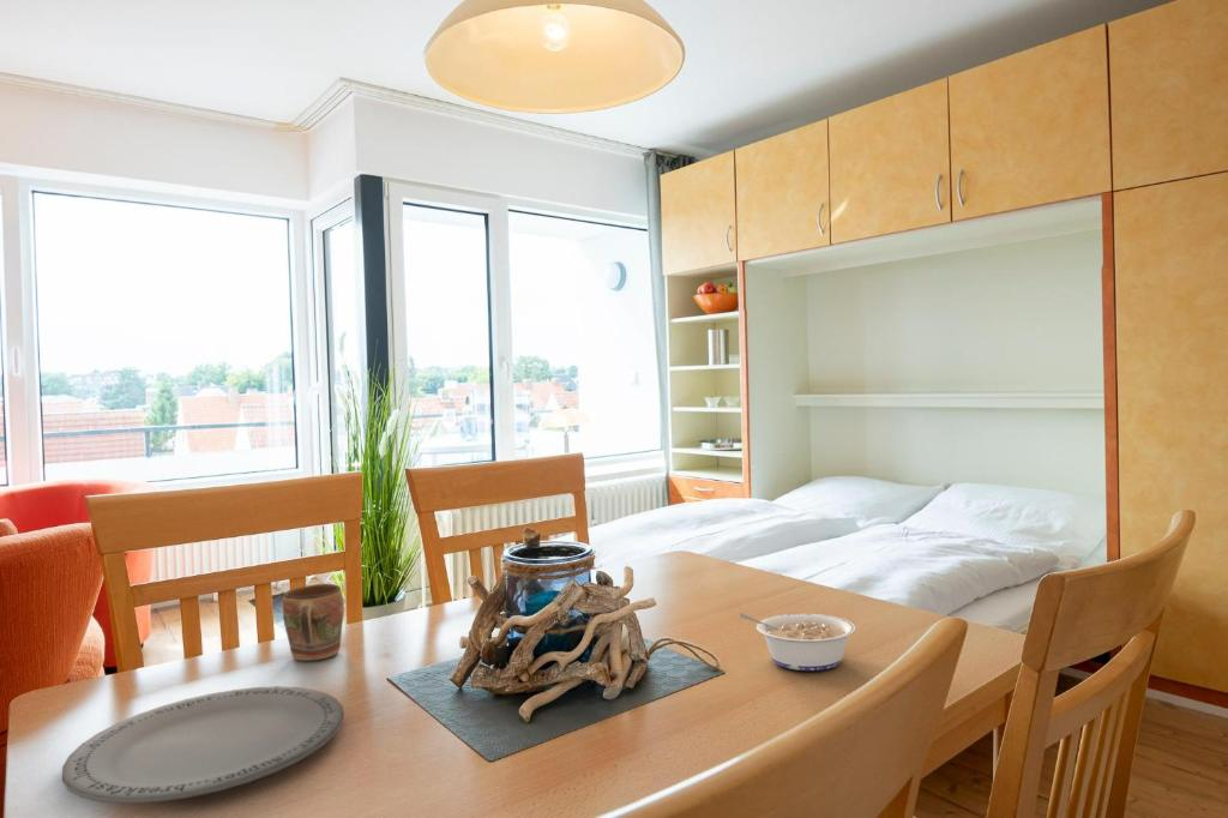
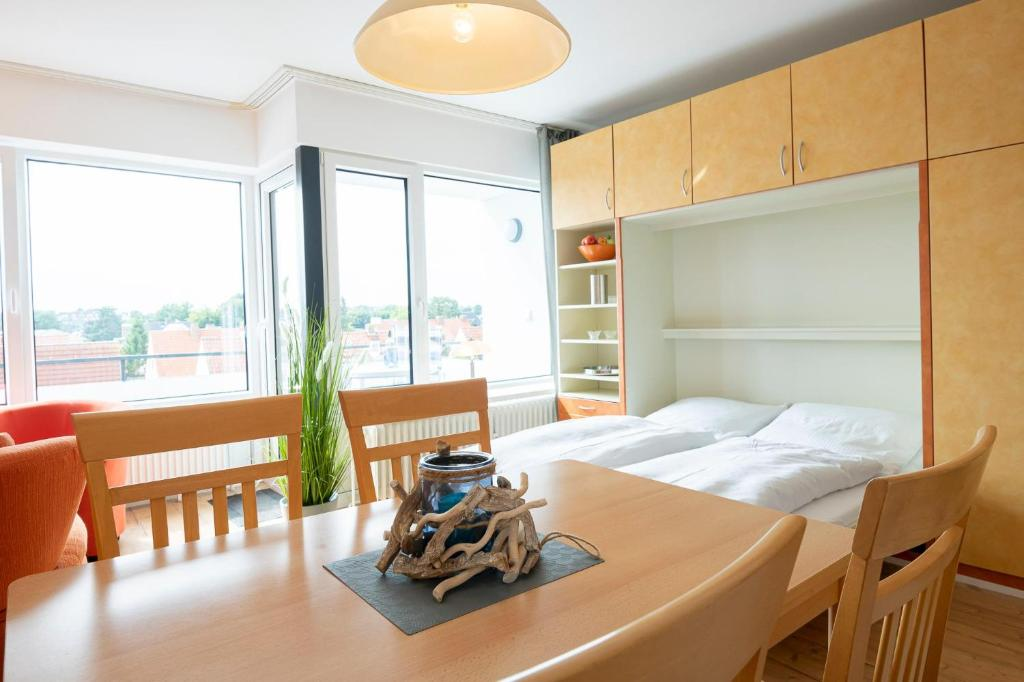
- plate [61,686,345,805]
- legume [738,612,857,672]
- mug [282,583,345,662]
